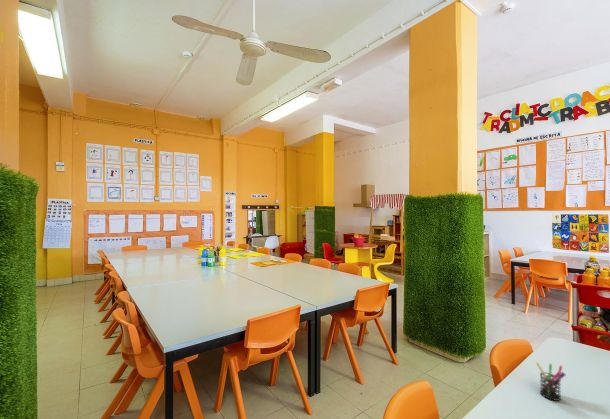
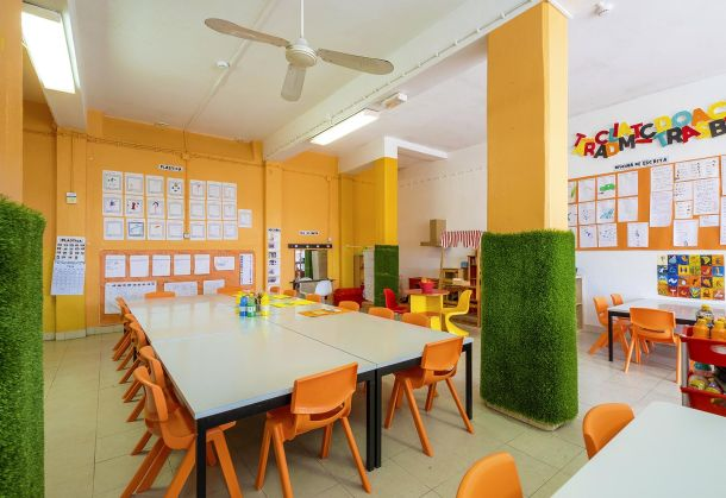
- pen holder [535,361,567,402]
